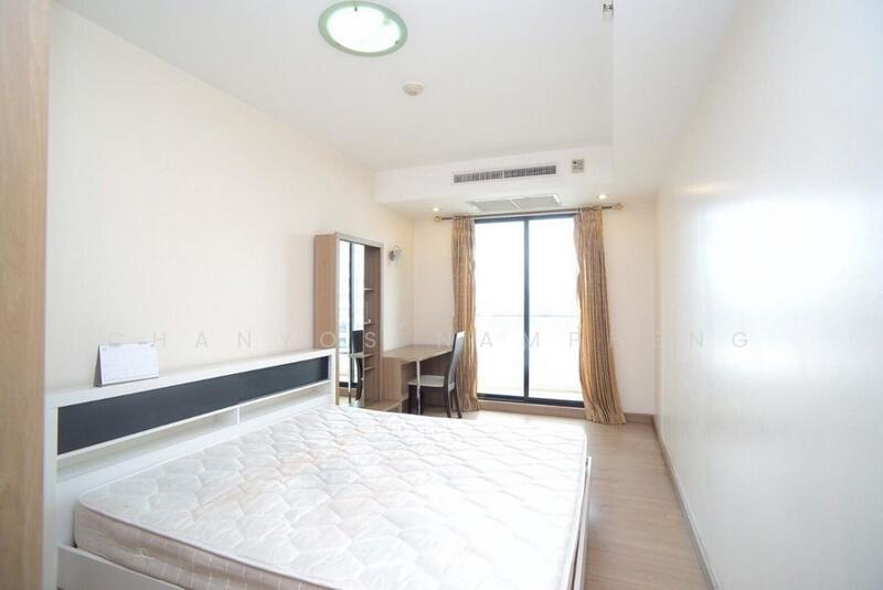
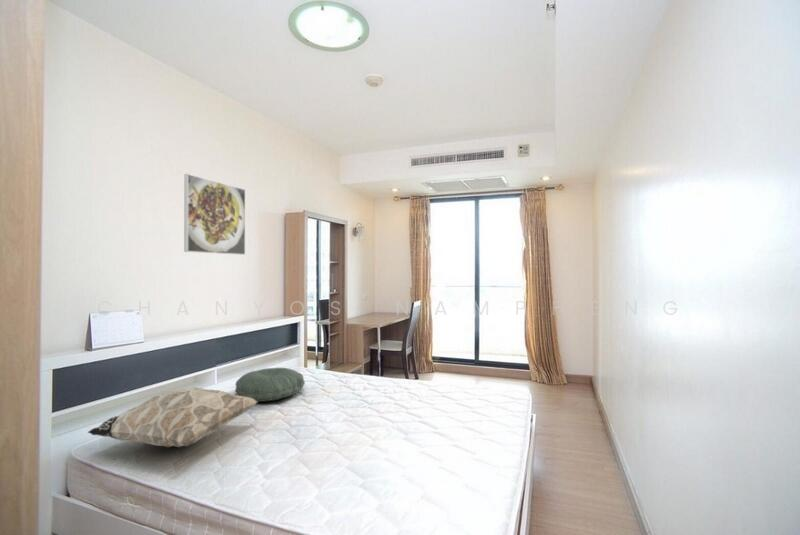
+ decorative pillow [86,387,259,448]
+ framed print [183,173,246,256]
+ pillow [234,367,306,403]
